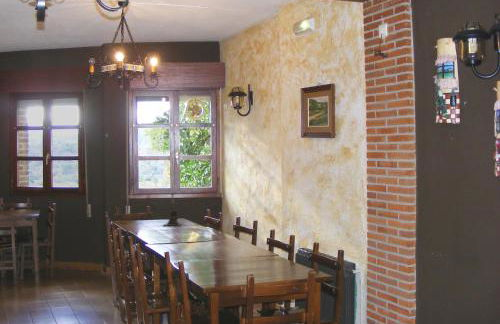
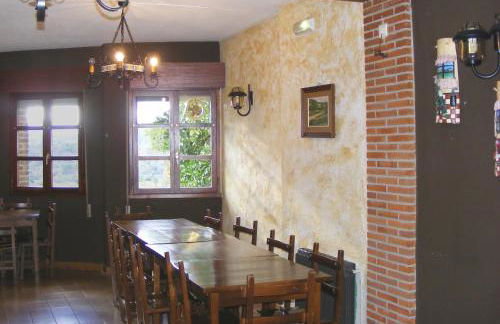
- candle holder [162,187,182,227]
